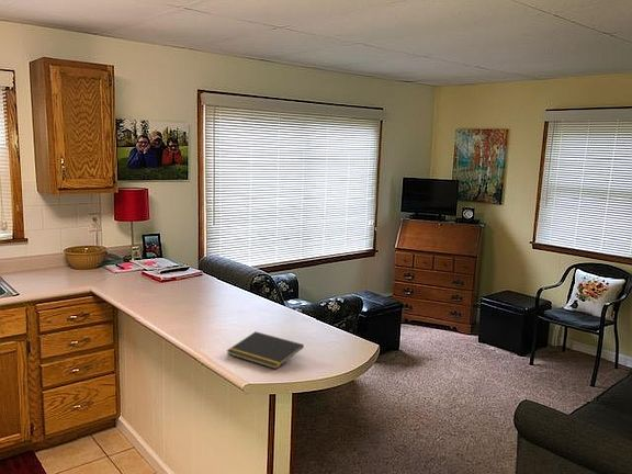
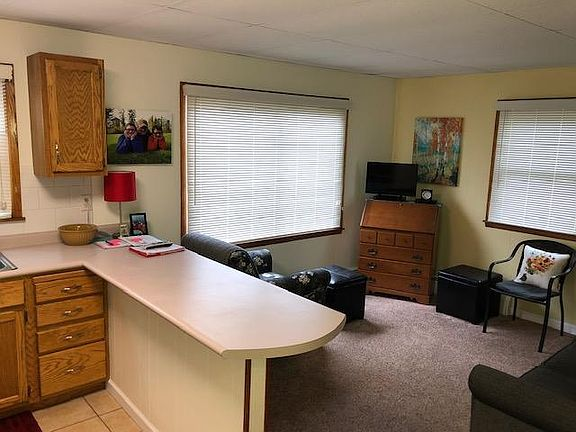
- notepad [225,330,305,370]
